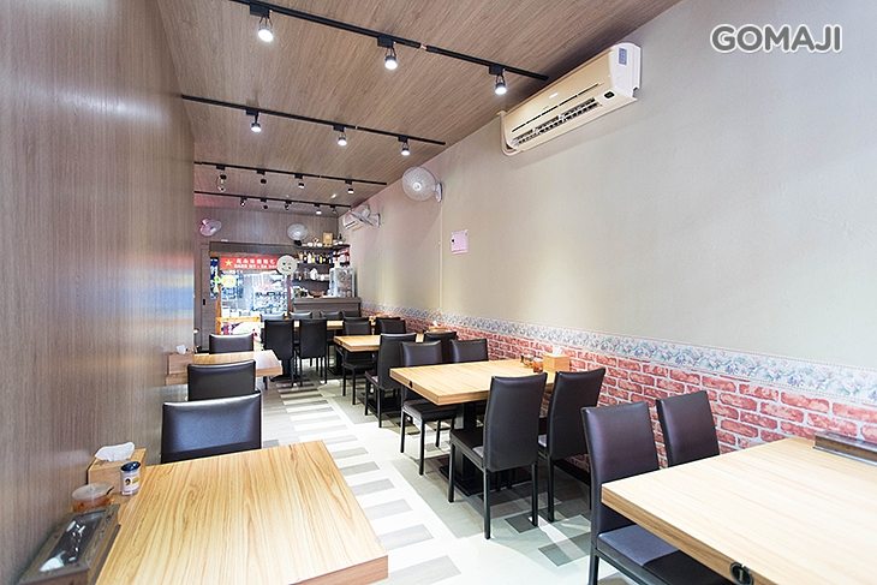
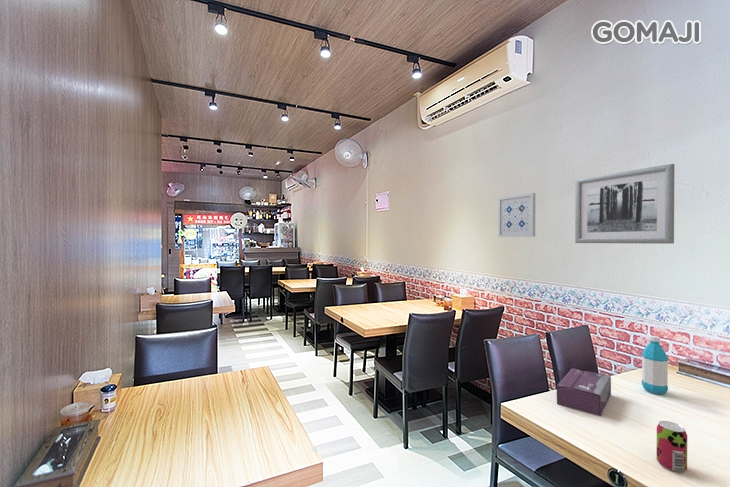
+ wall art [497,192,536,238]
+ water bottle [641,335,669,395]
+ beverage can [656,420,688,473]
+ wall art [574,163,675,245]
+ tissue box [556,367,612,417]
